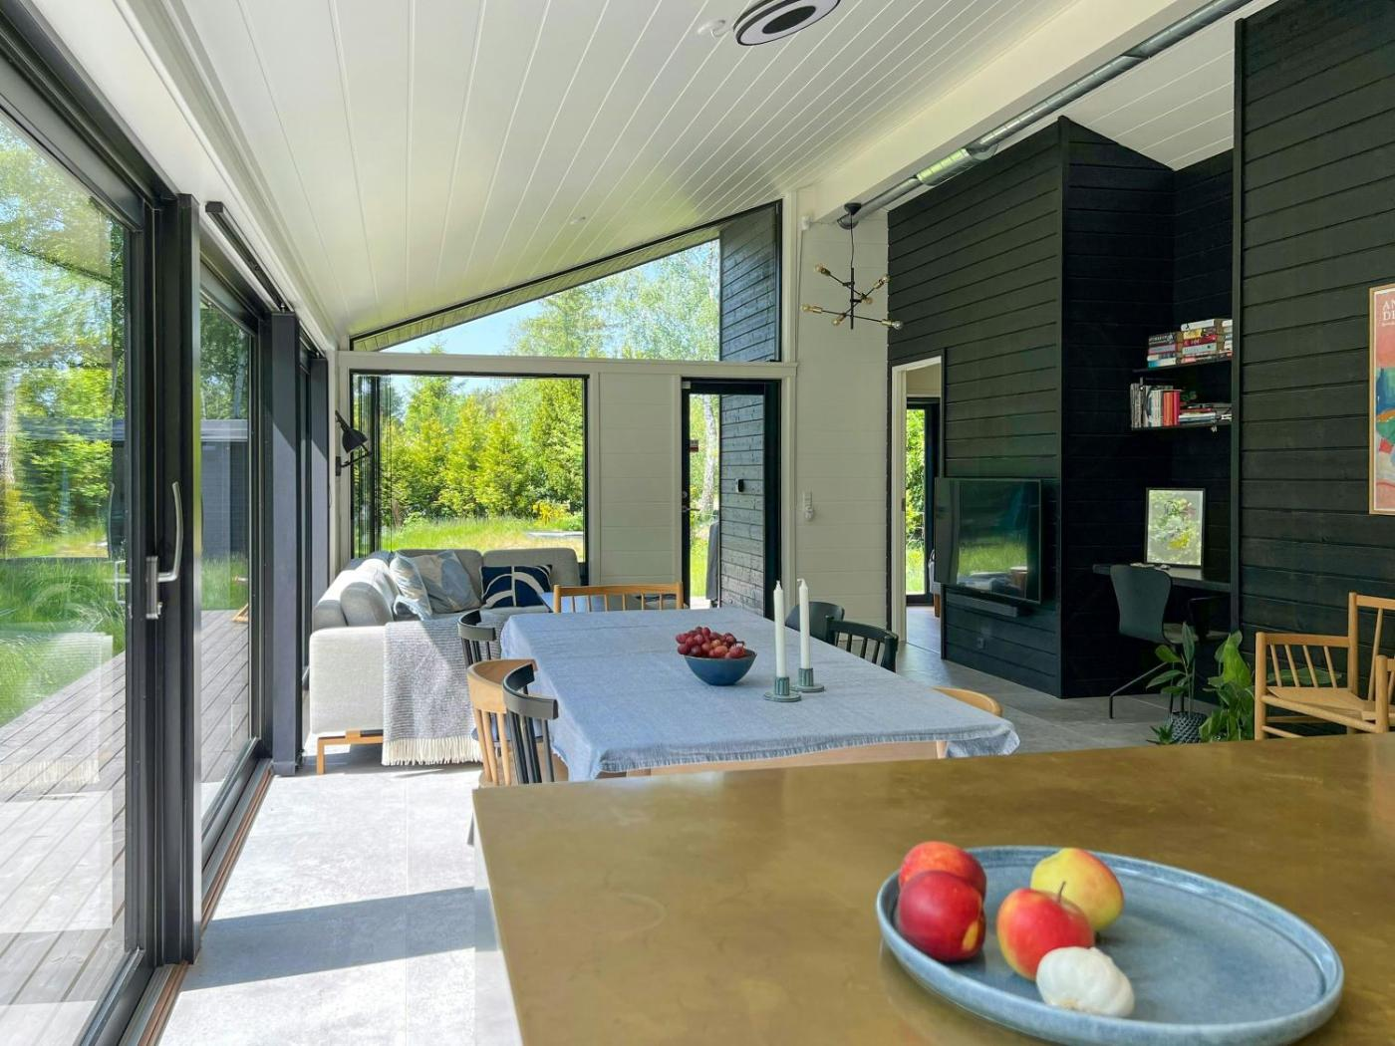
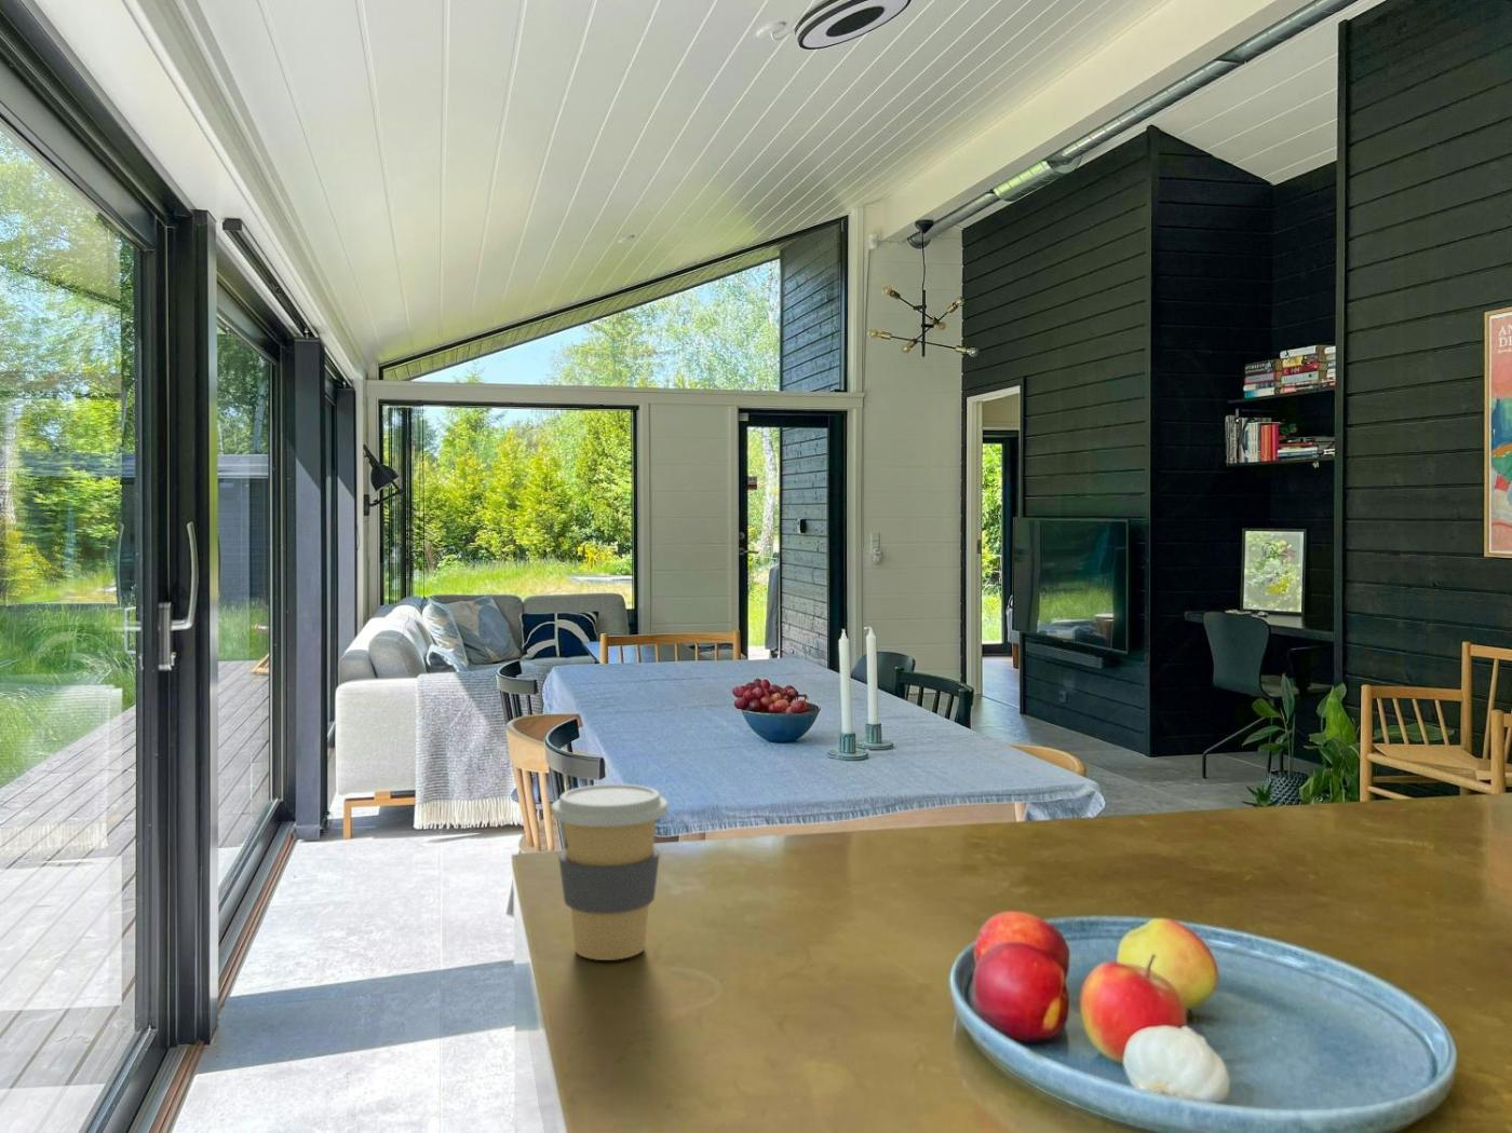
+ coffee cup [551,783,669,962]
